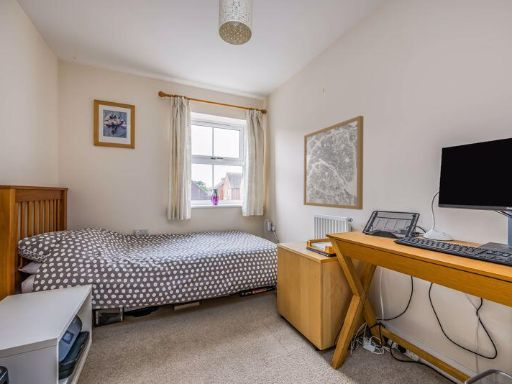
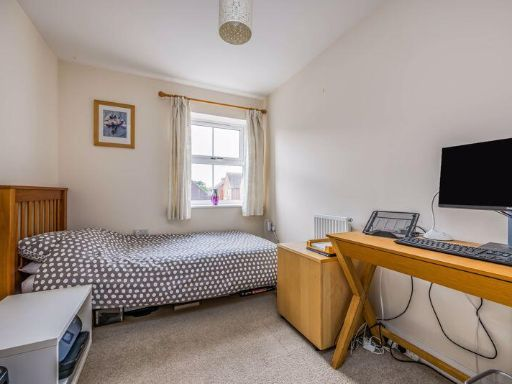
- wall art [303,115,364,211]
